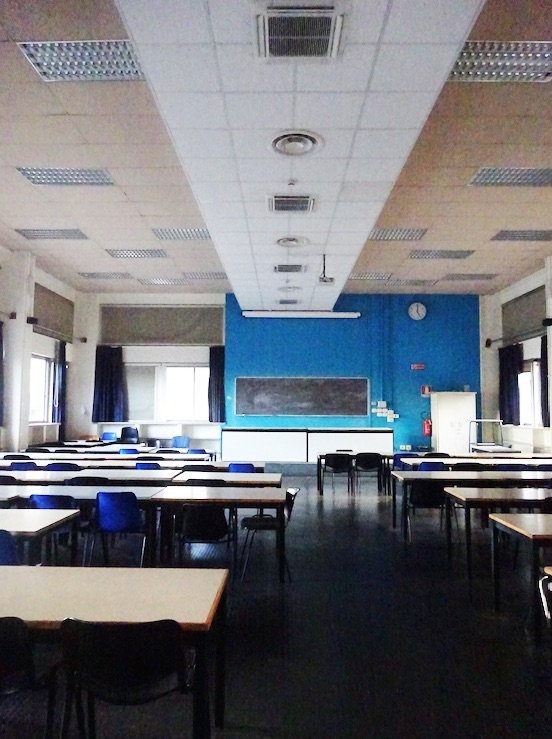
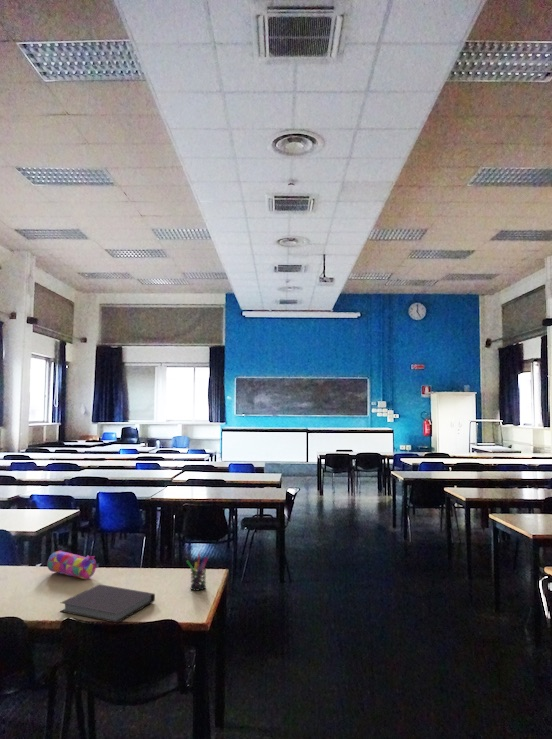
+ pen holder [186,552,209,592]
+ pencil case [46,550,100,580]
+ notebook [59,583,156,624]
